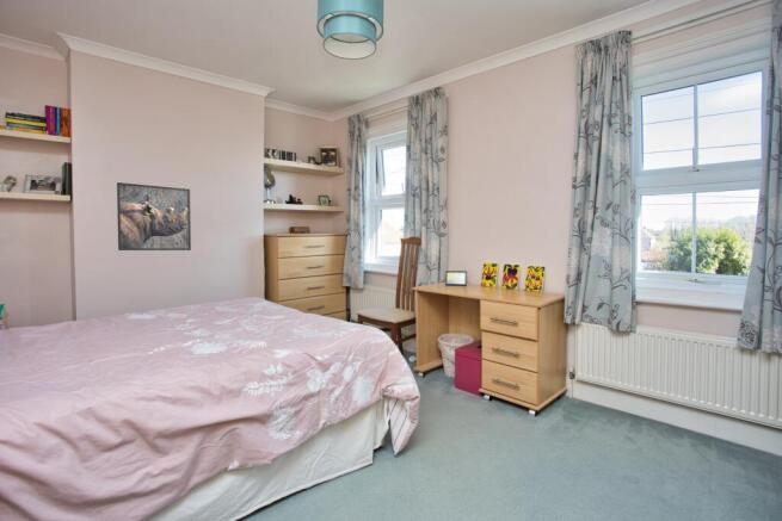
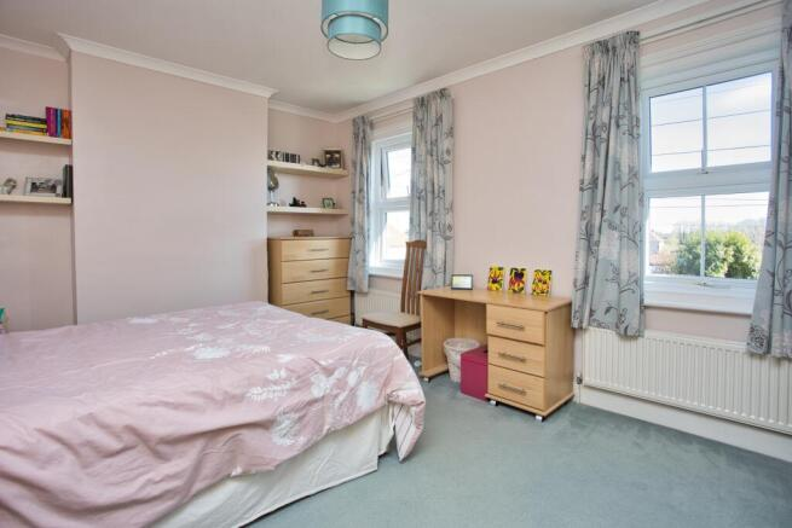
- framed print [116,181,192,252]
